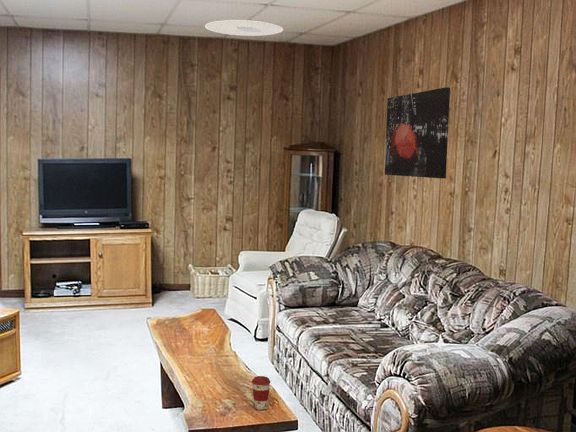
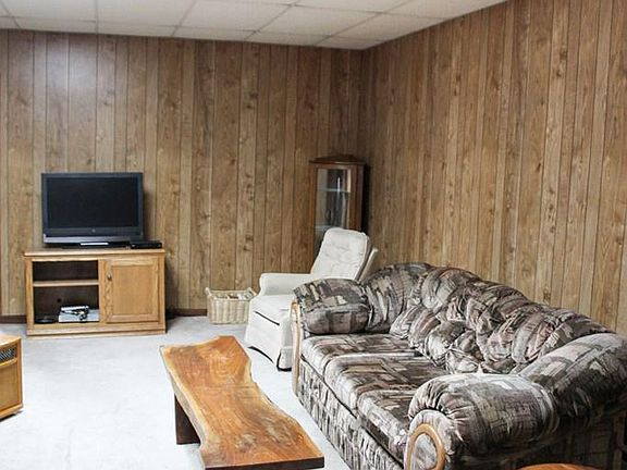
- ceiling light [204,19,284,37]
- wall art [384,86,451,180]
- coffee cup [251,375,271,411]
